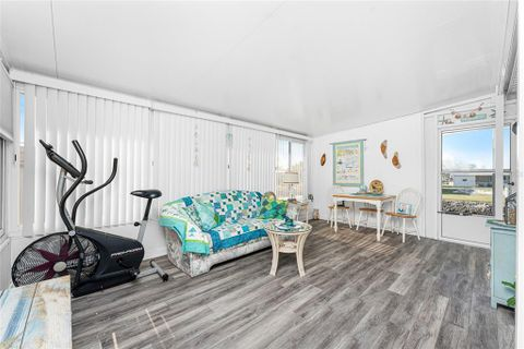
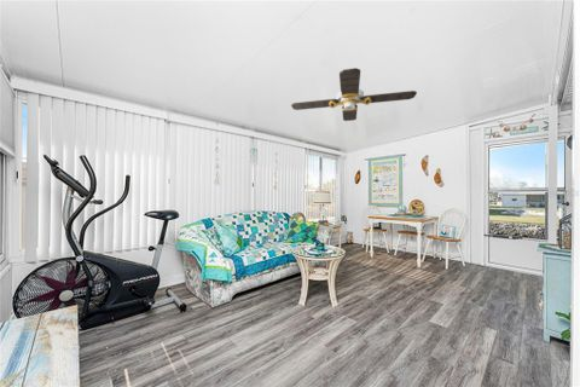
+ ceiling fan [290,68,418,122]
